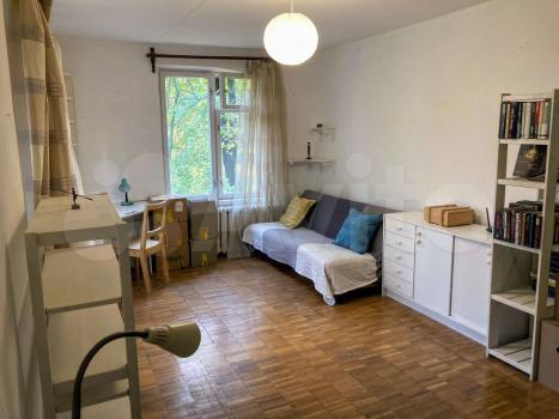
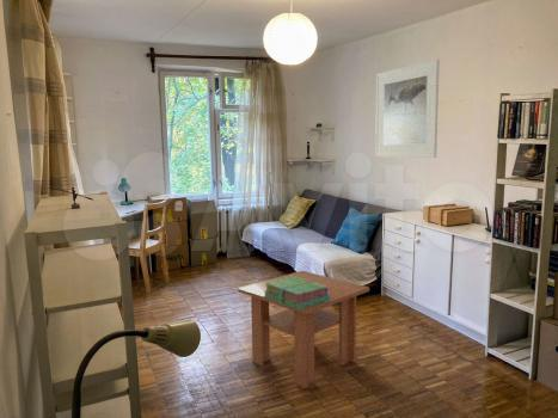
+ coffee table [237,270,370,389]
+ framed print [374,59,441,159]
+ stack of books [263,276,331,311]
